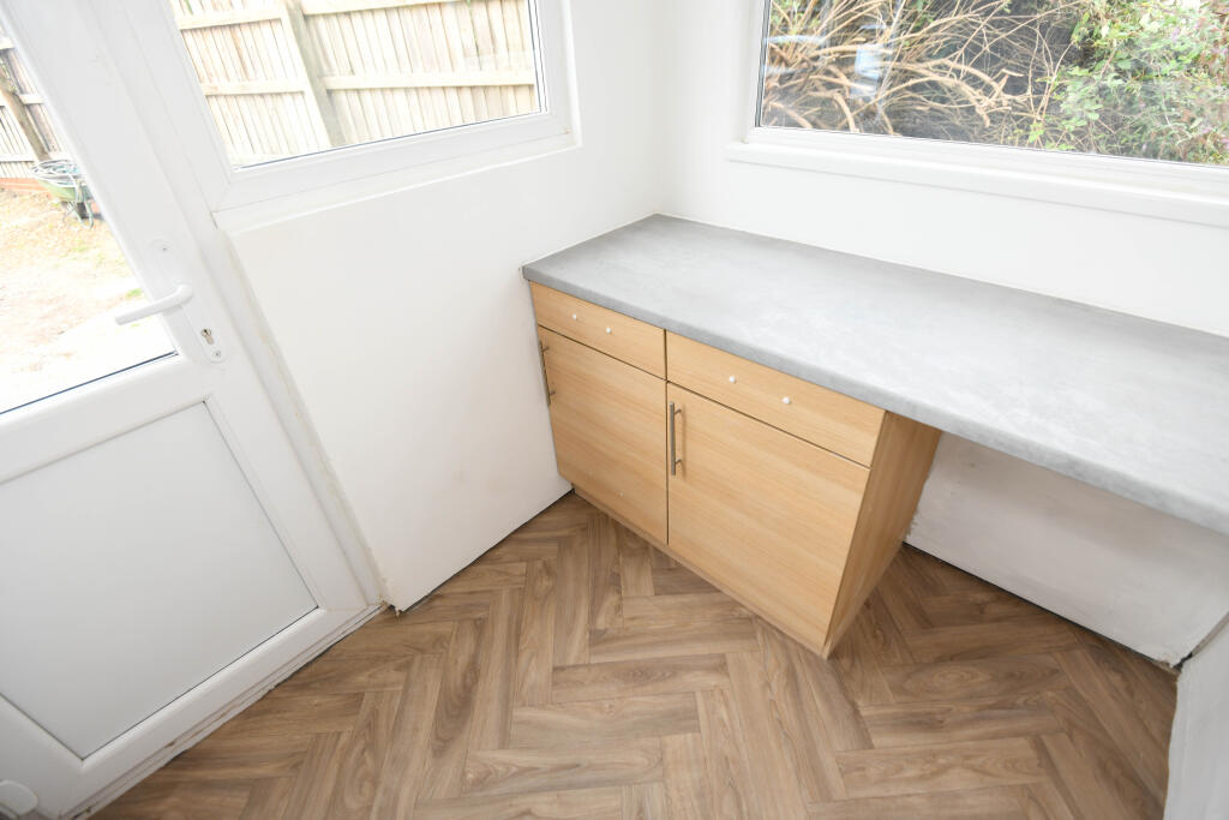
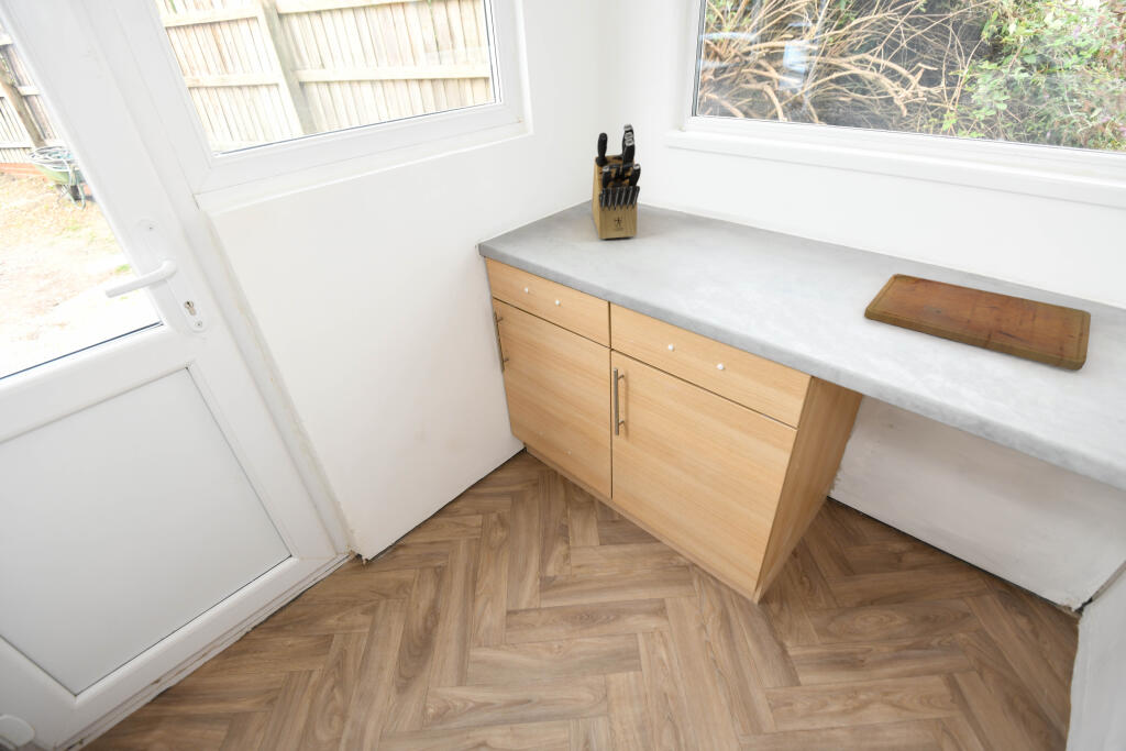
+ knife block [590,123,642,241]
+ cutting board [863,273,1092,372]
